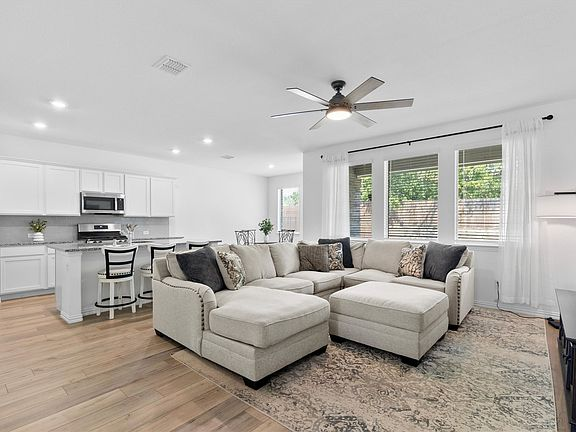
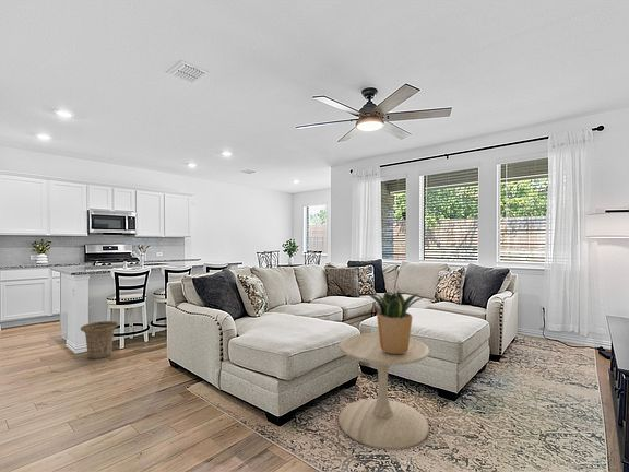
+ side table [337,332,430,450]
+ potted plant [366,288,428,354]
+ basket [80,320,119,361]
